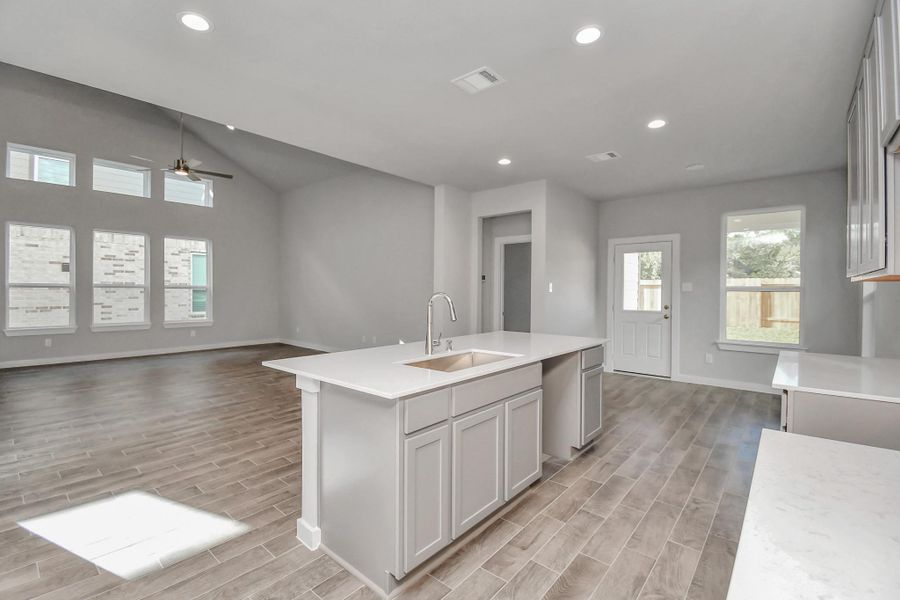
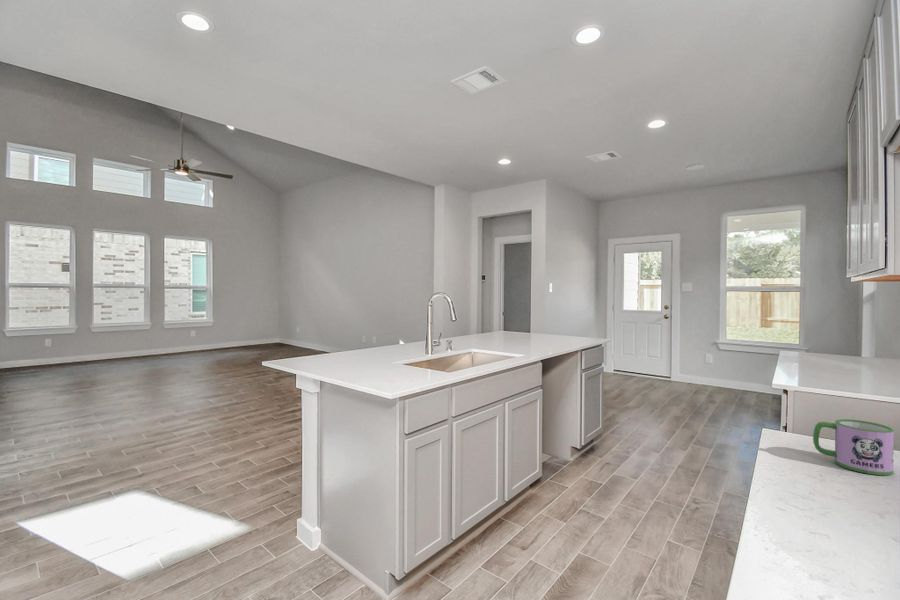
+ mug [812,418,895,476]
